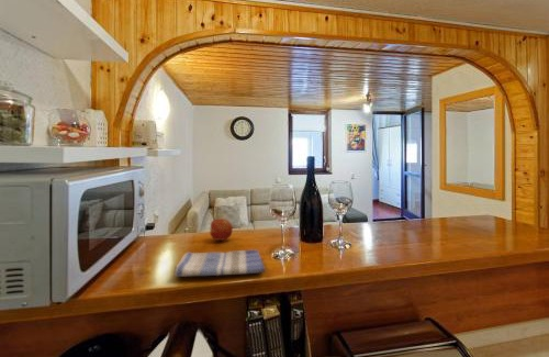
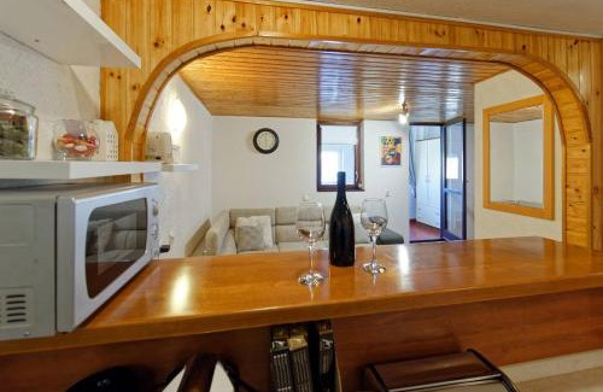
- dish towel [173,248,266,278]
- apple [209,217,234,242]
